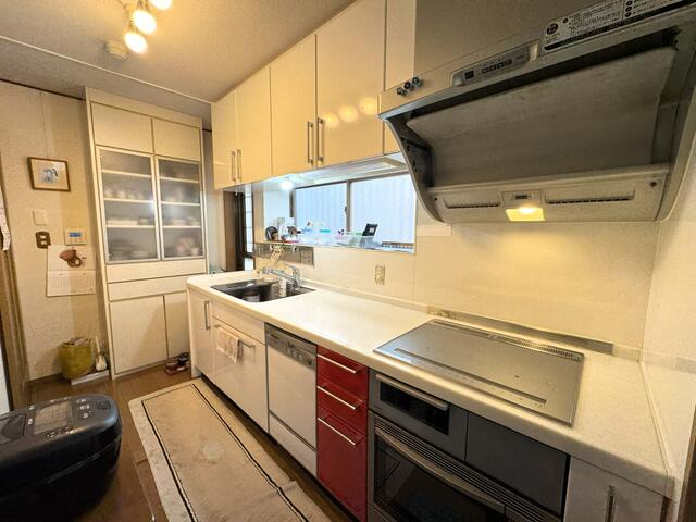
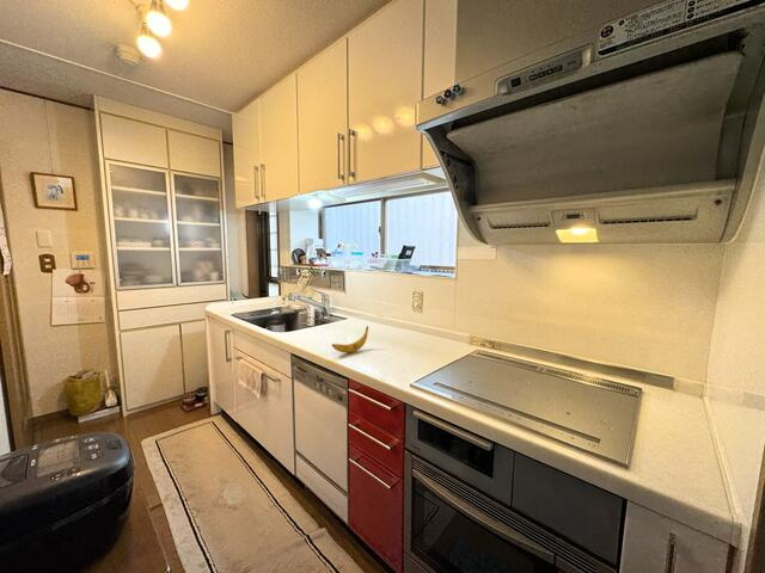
+ banana [331,325,369,355]
